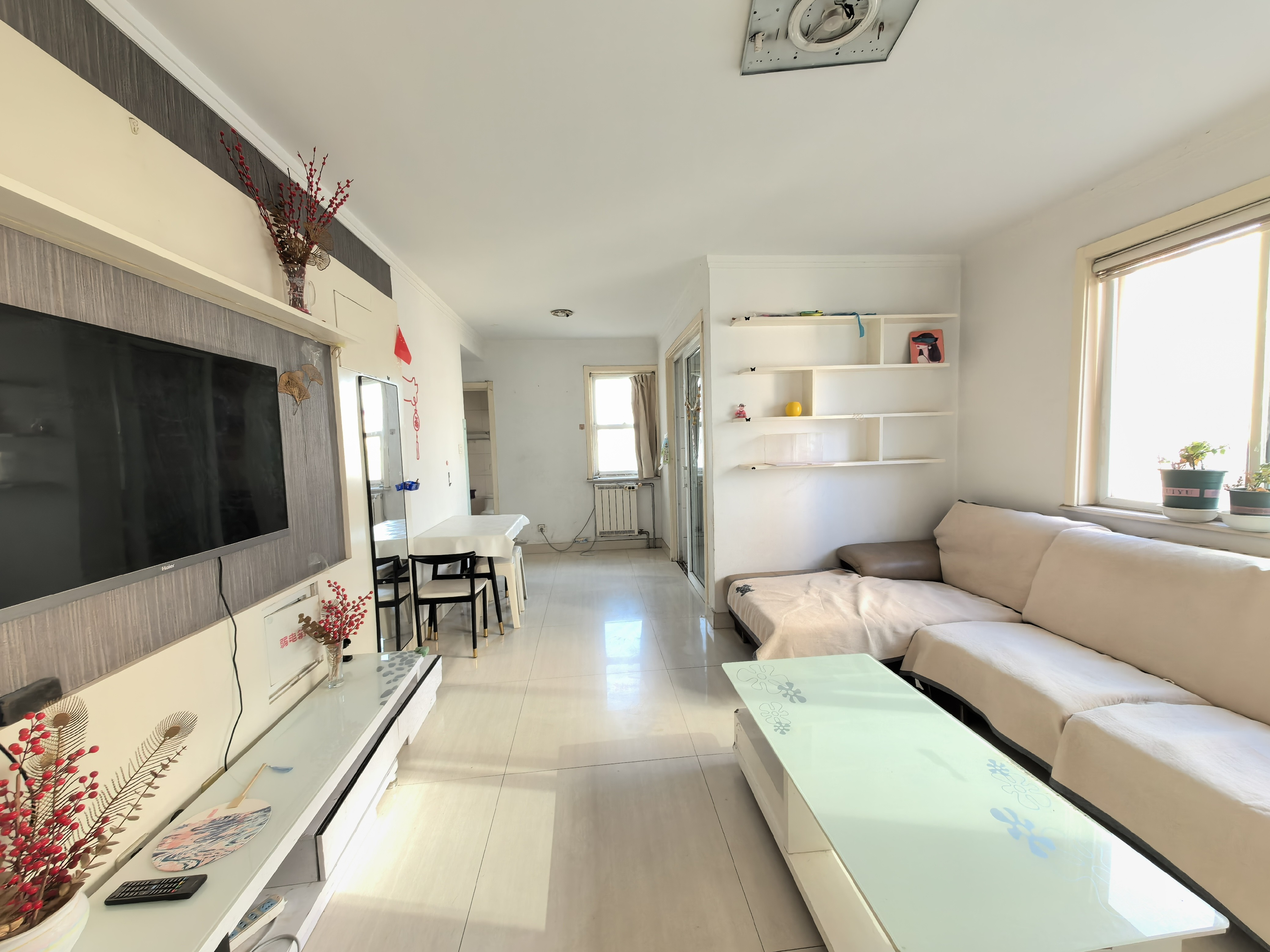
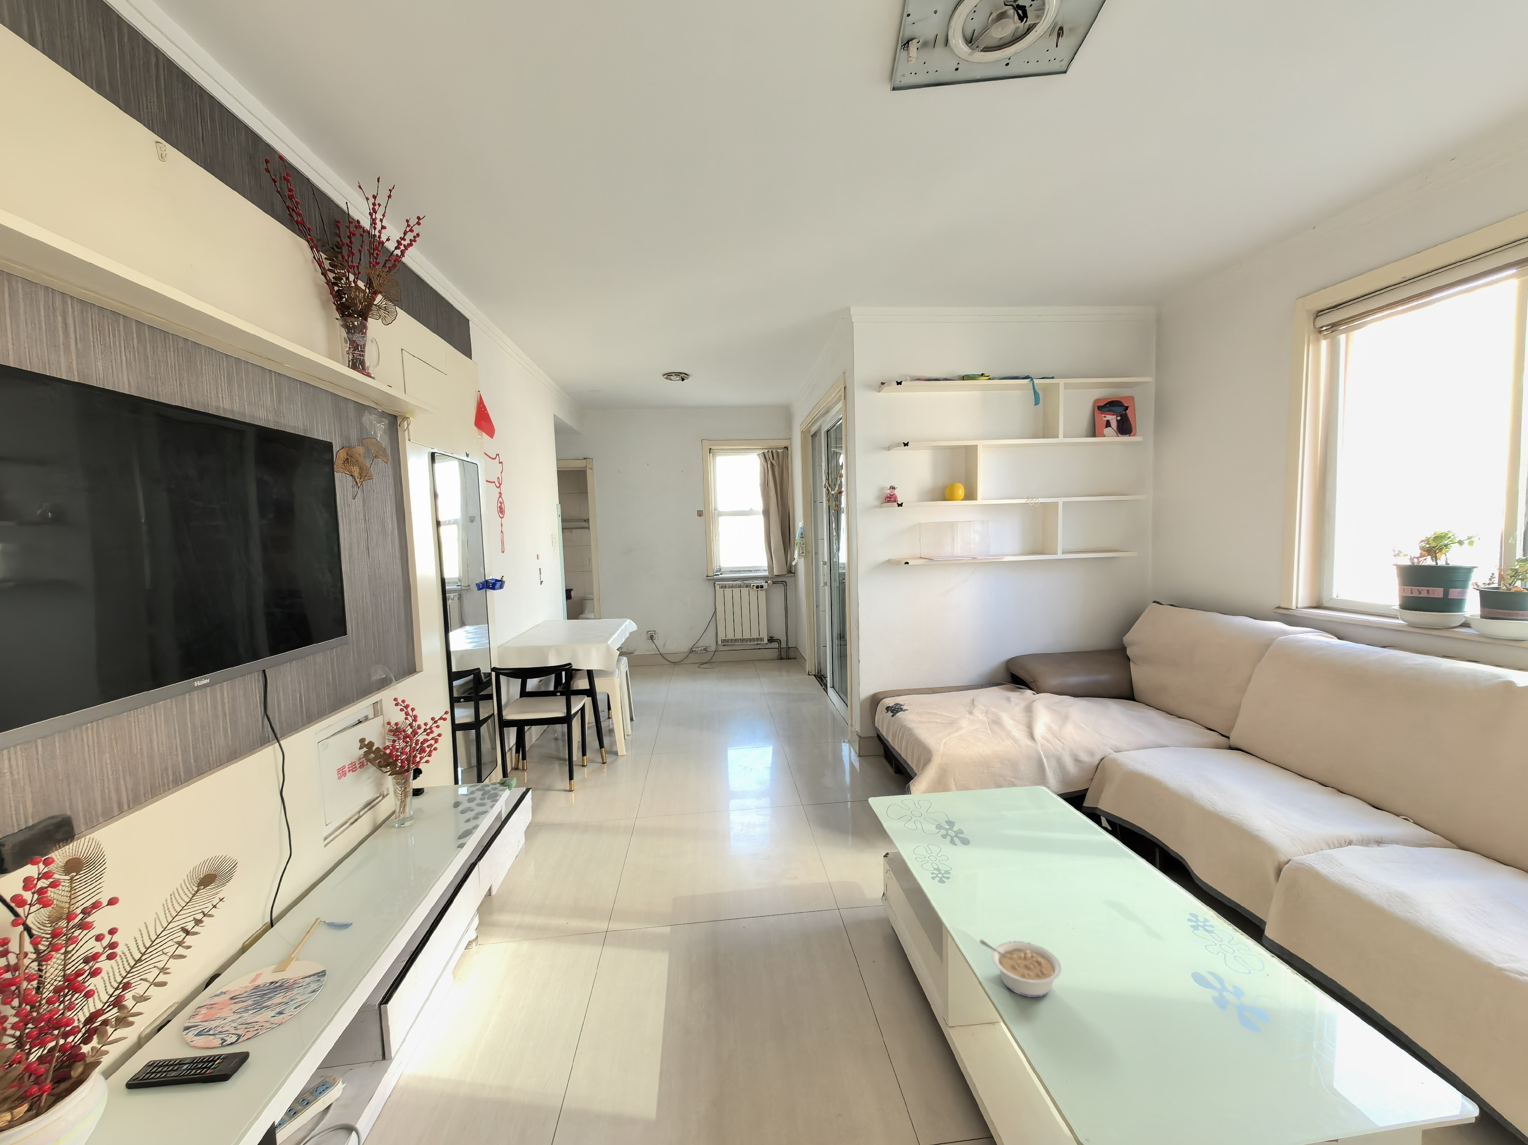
+ legume [979,939,1062,998]
